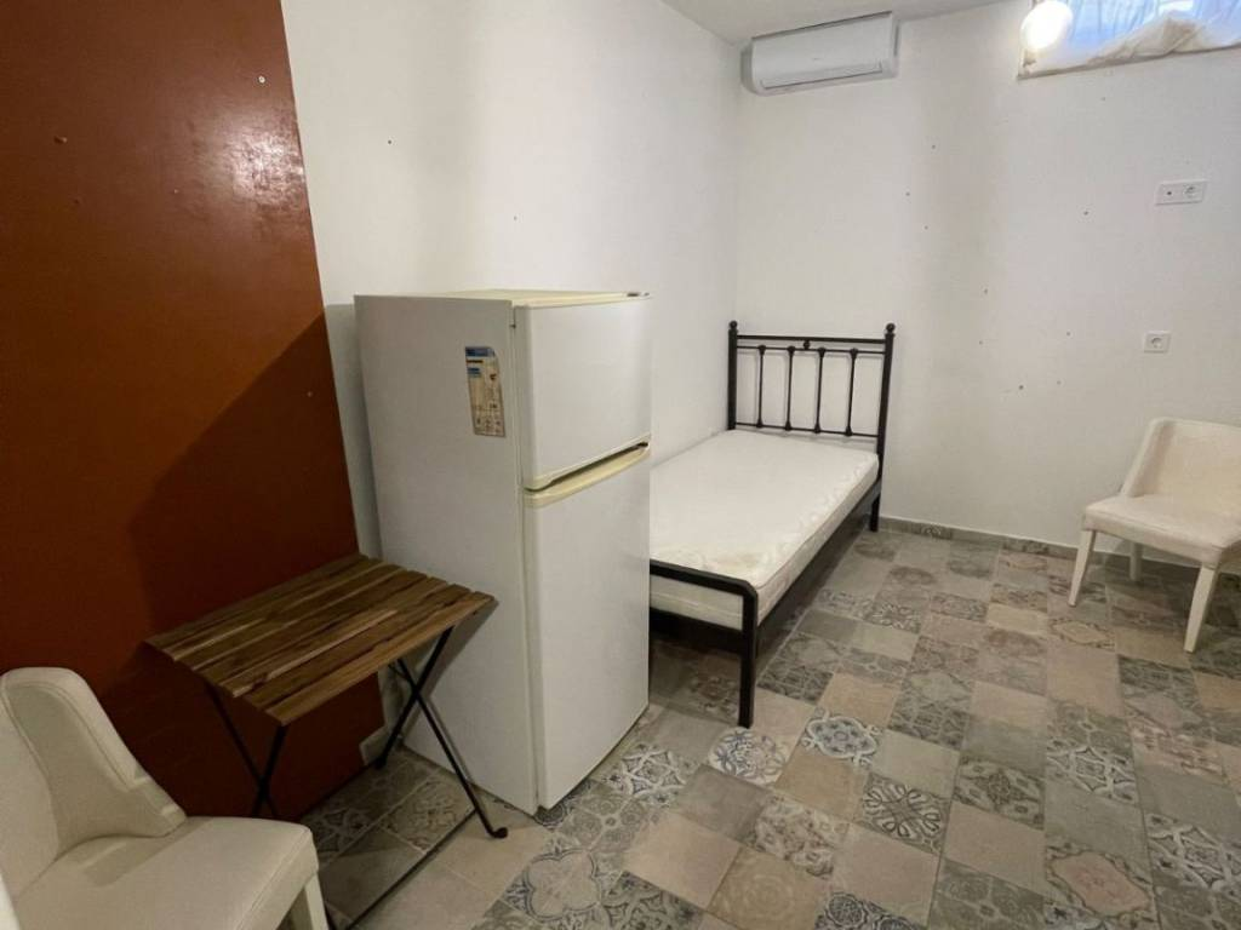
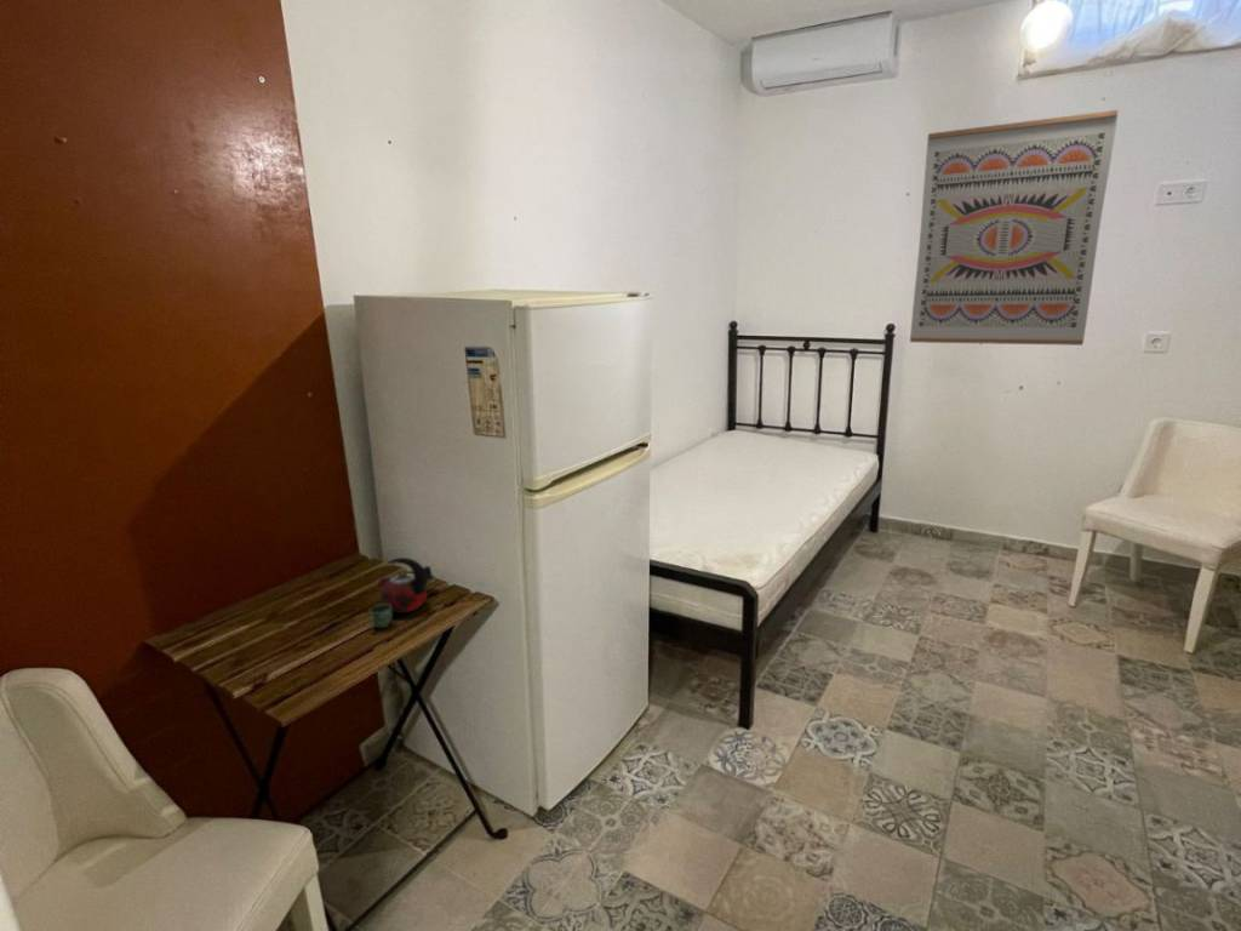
+ kettle [368,556,438,629]
+ wall art [909,109,1119,347]
